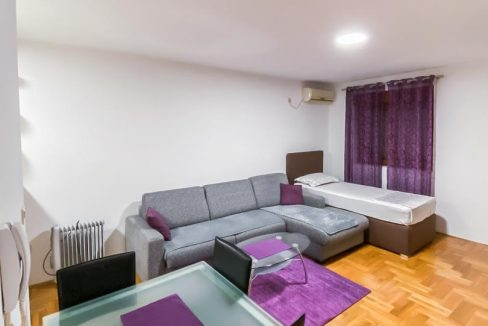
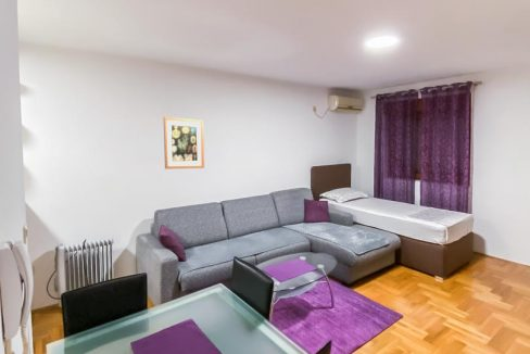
+ wall art [163,116,205,169]
